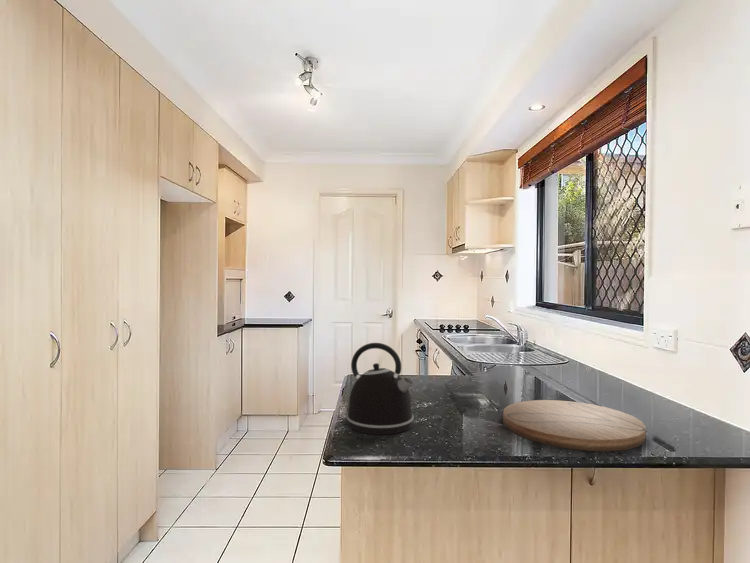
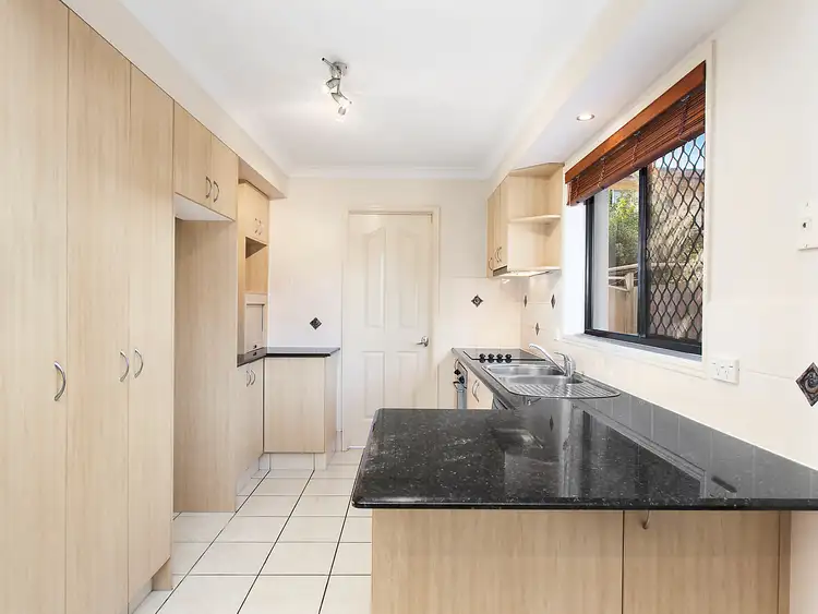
- cutting board [502,399,647,452]
- kettle [345,342,415,436]
